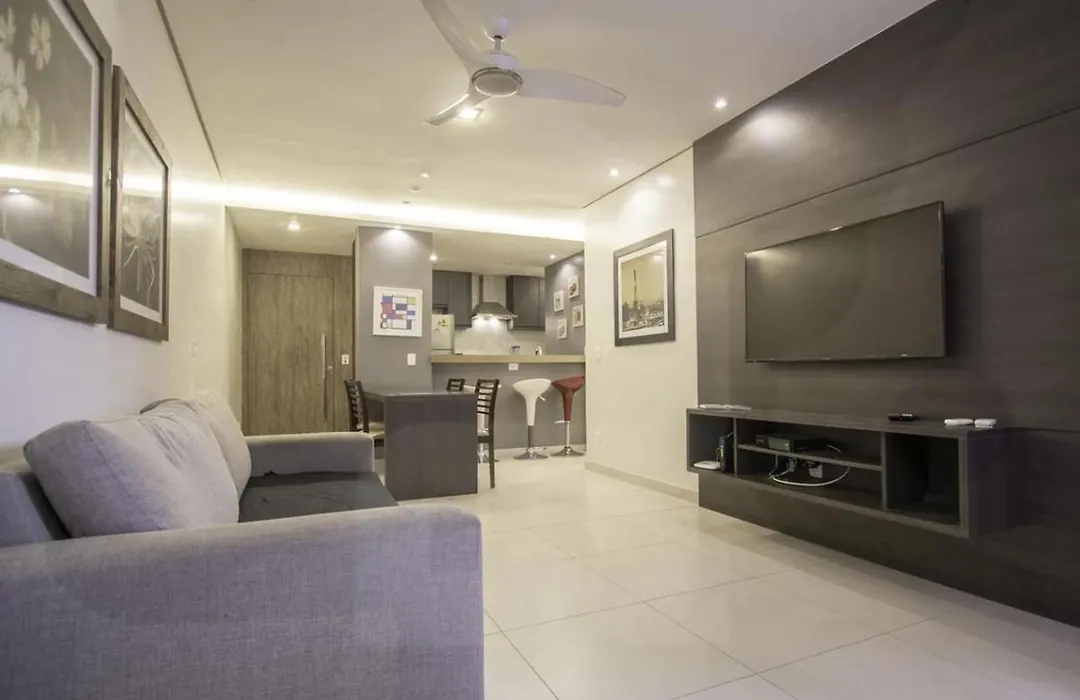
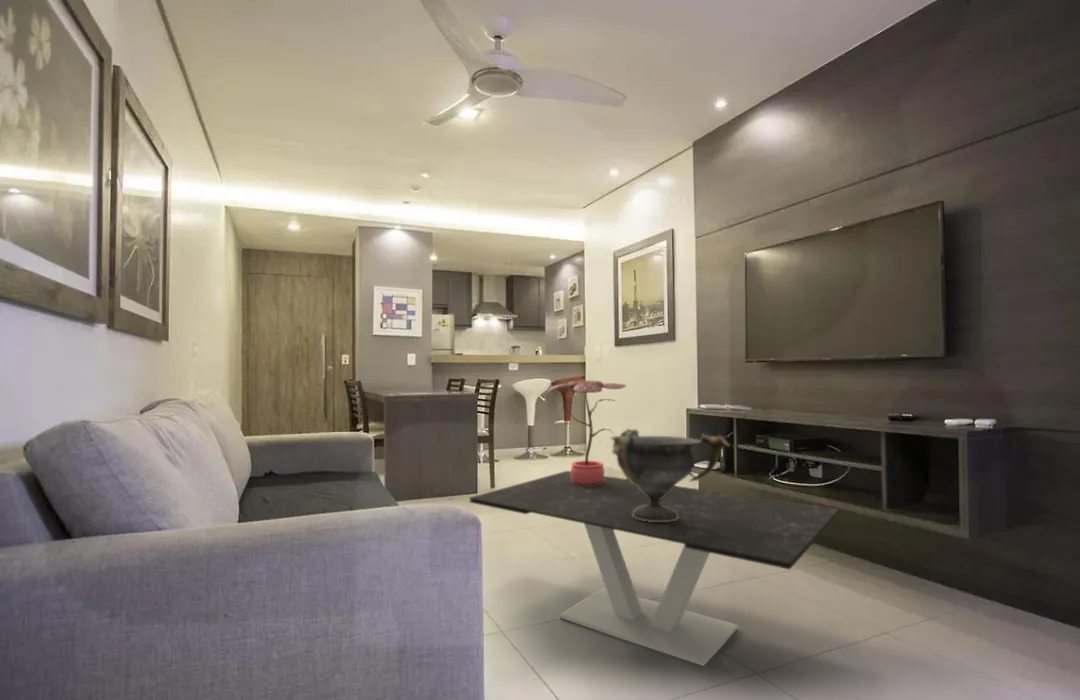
+ potted plant [546,380,627,485]
+ decorative bowl [610,428,731,522]
+ coffee table [468,470,840,667]
